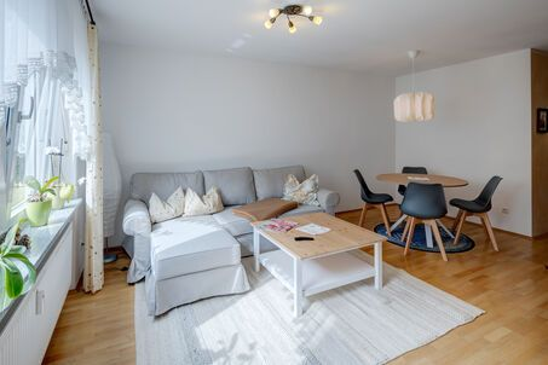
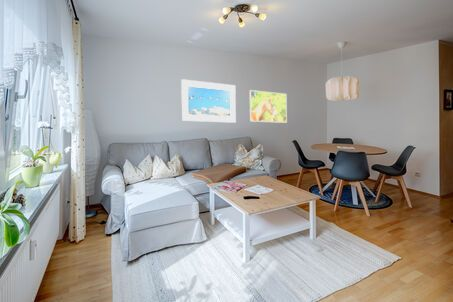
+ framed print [249,89,288,124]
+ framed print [180,78,237,124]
